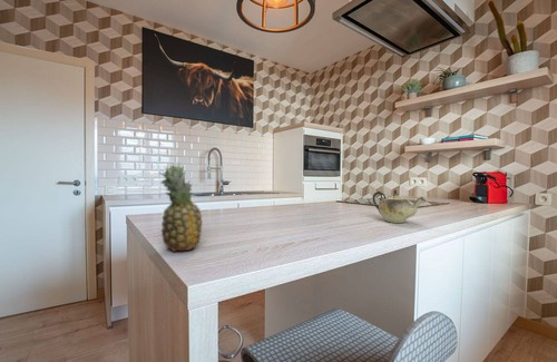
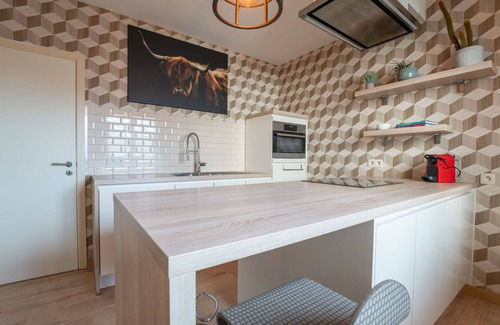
- fruit [158,162,204,253]
- teapot [372,189,427,224]
